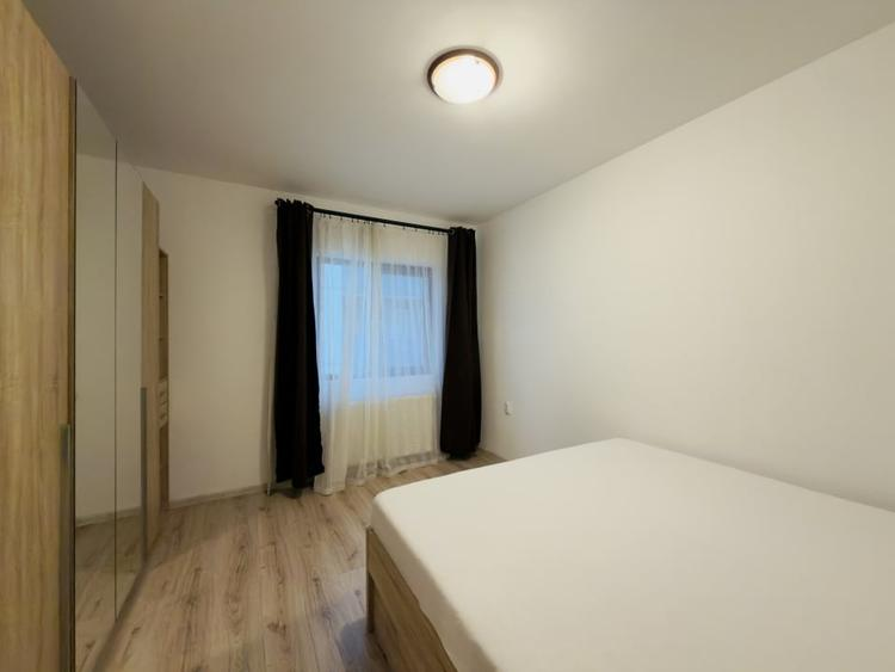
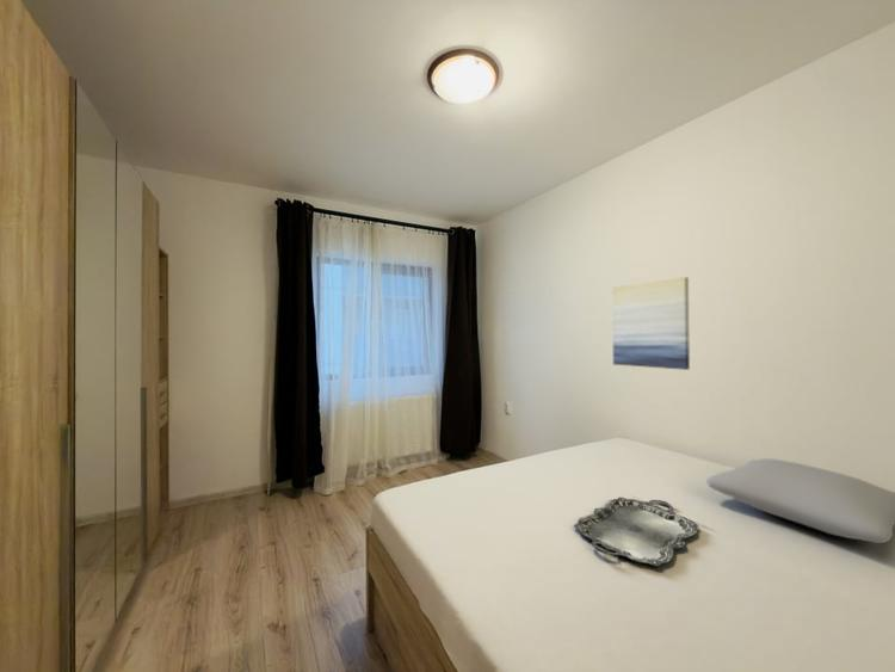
+ wall art [611,276,691,371]
+ cushion [705,457,895,544]
+ serving tray [573,497,699,568]
